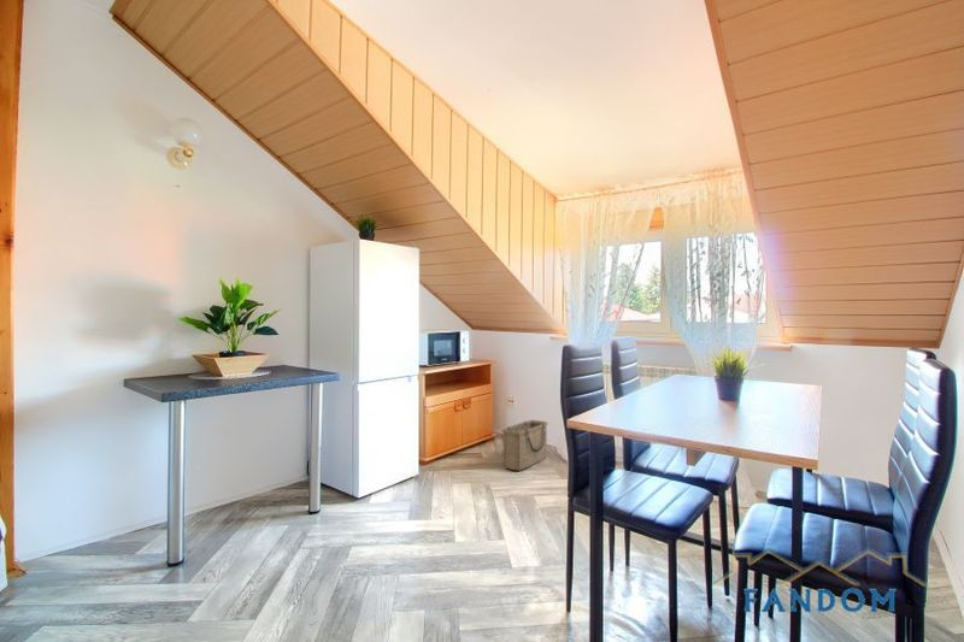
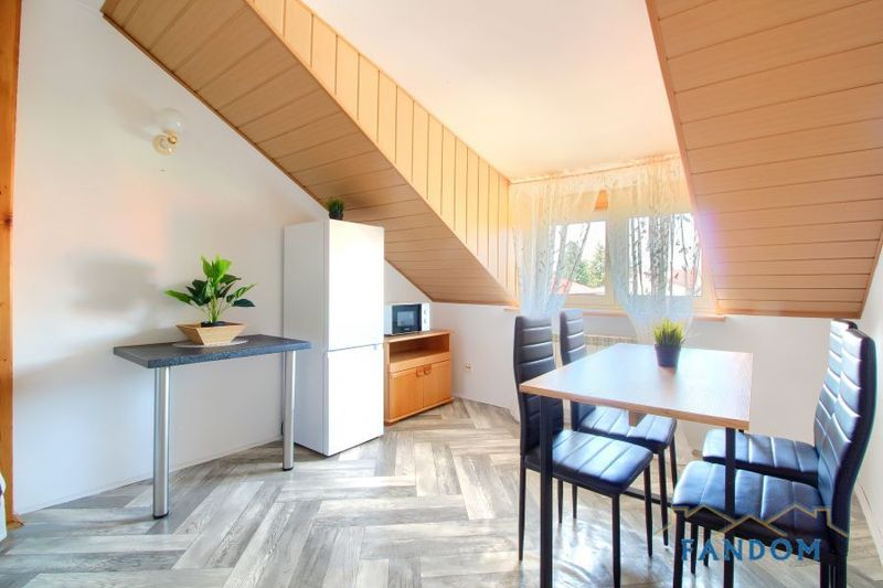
- basket [500,419,549,472]
